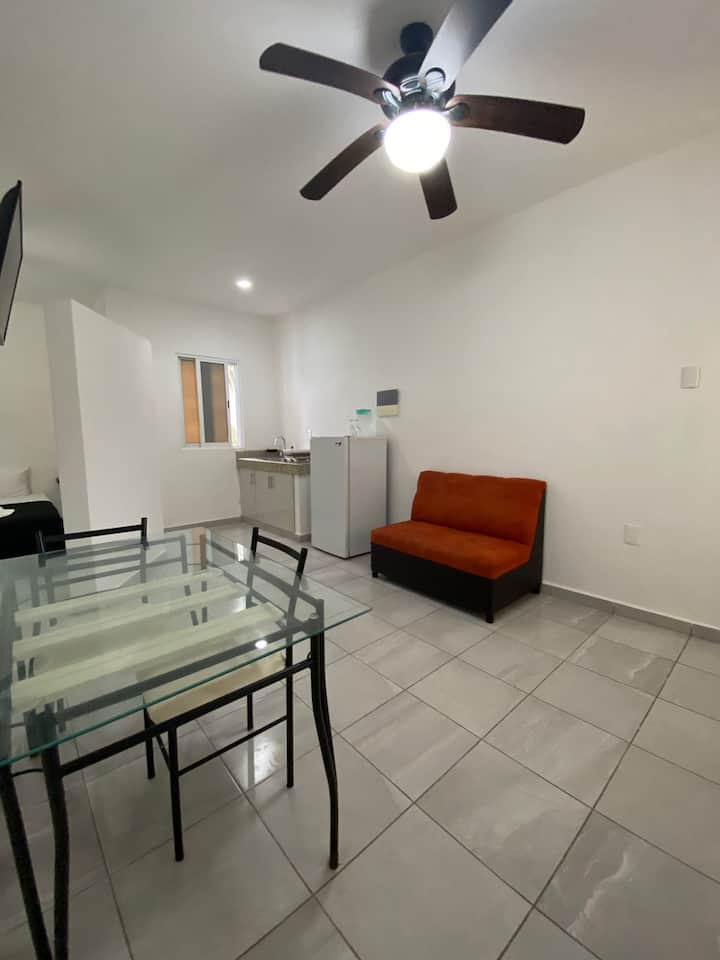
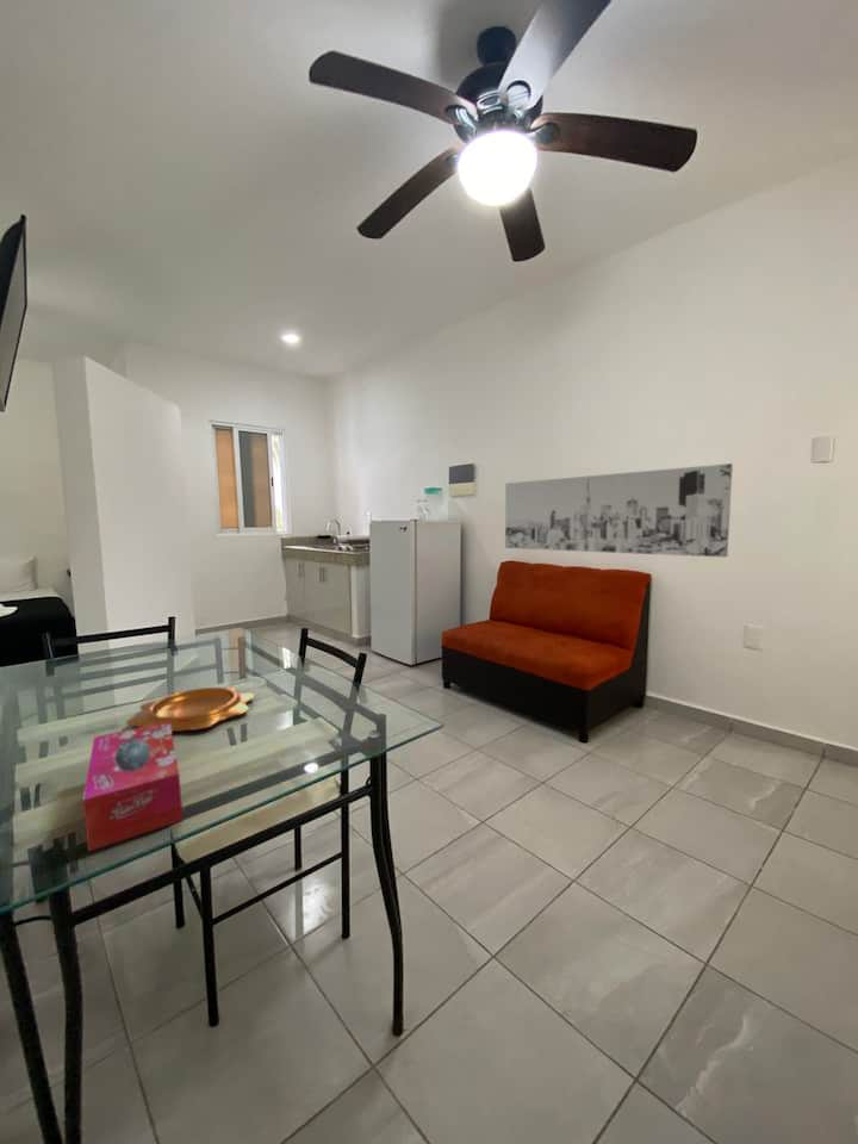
+ wall art [504,462,734,559]
+ tissue box [81,721,185,853]
+ decorative bowl [125,685,256,733]
